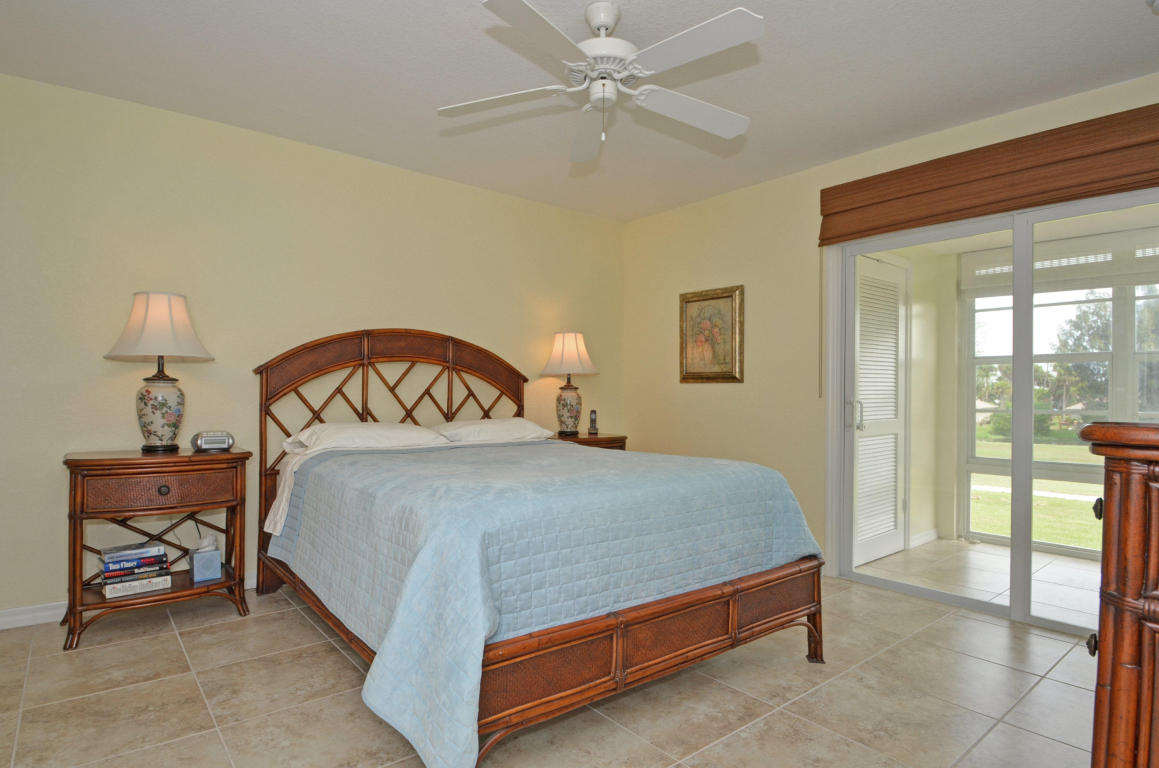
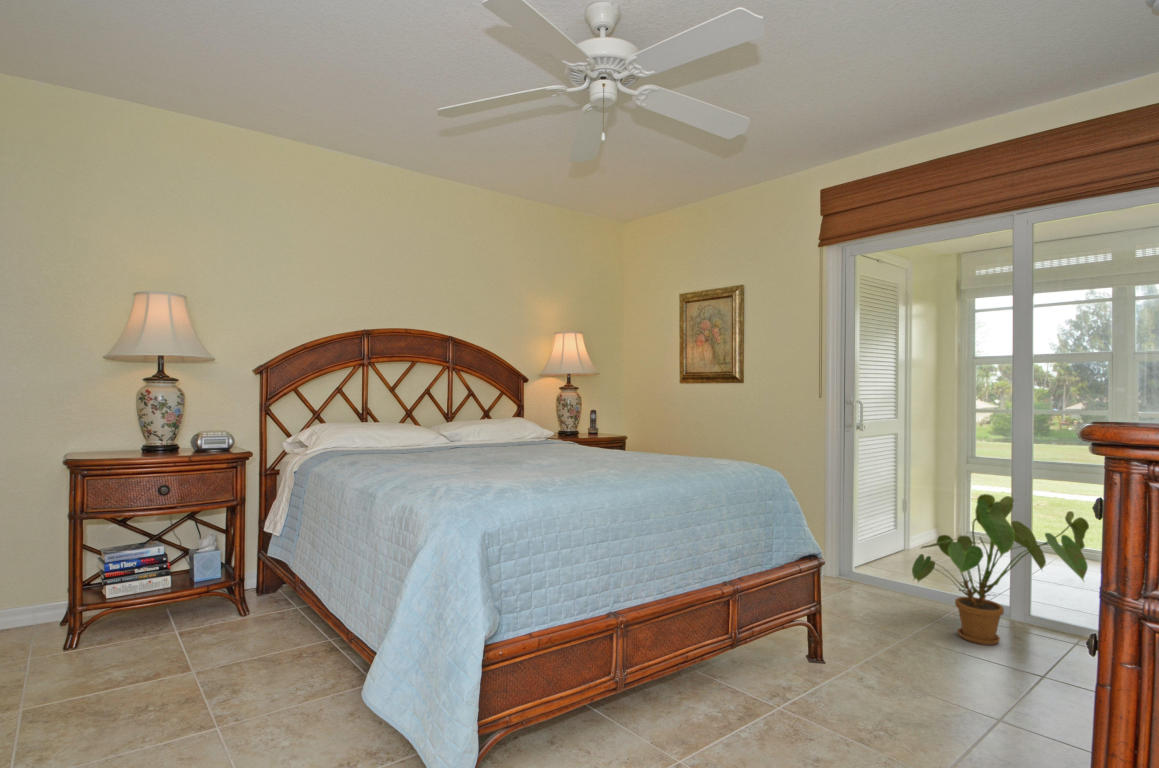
+ house plant [911,493,1090,646]
